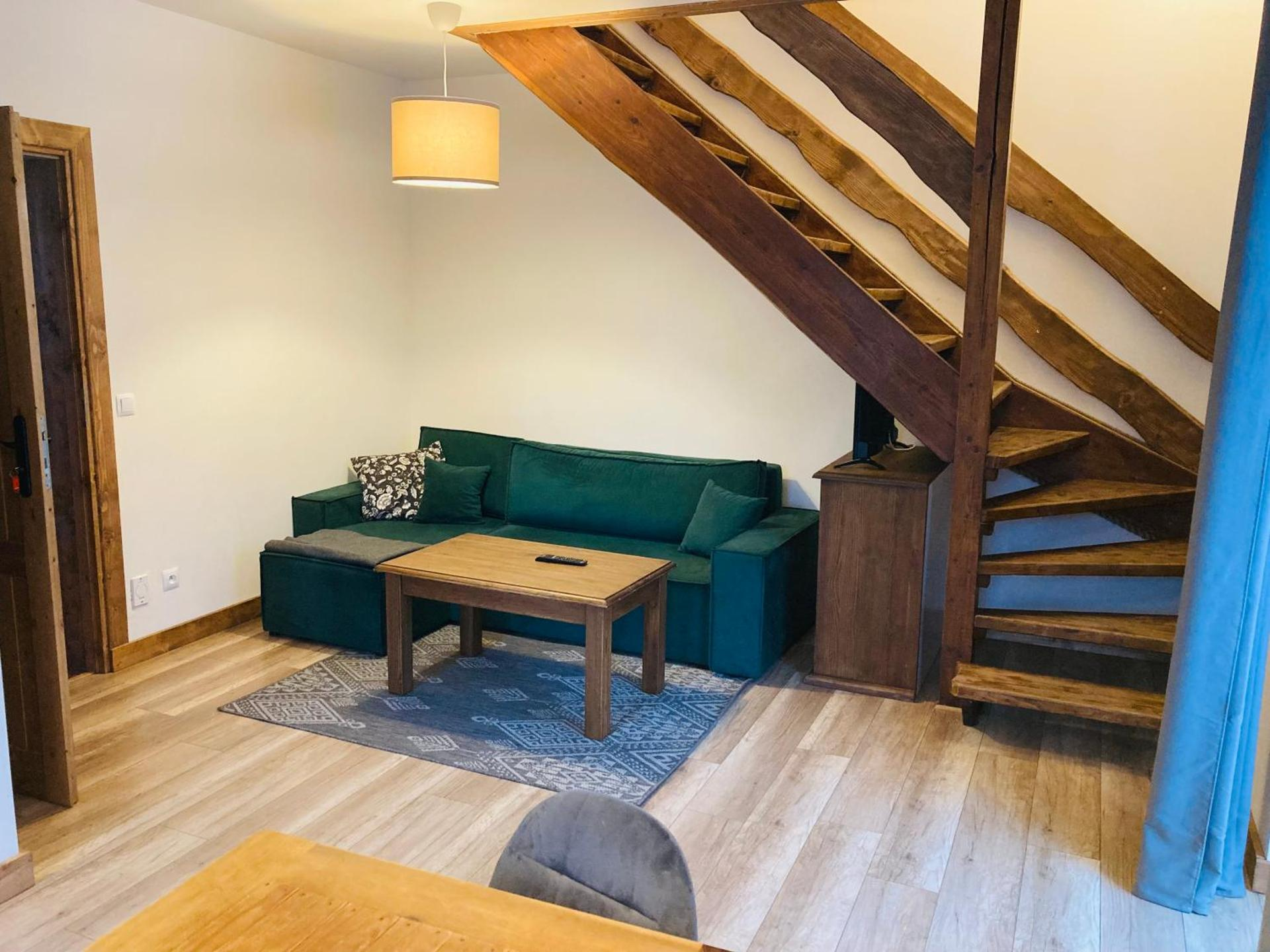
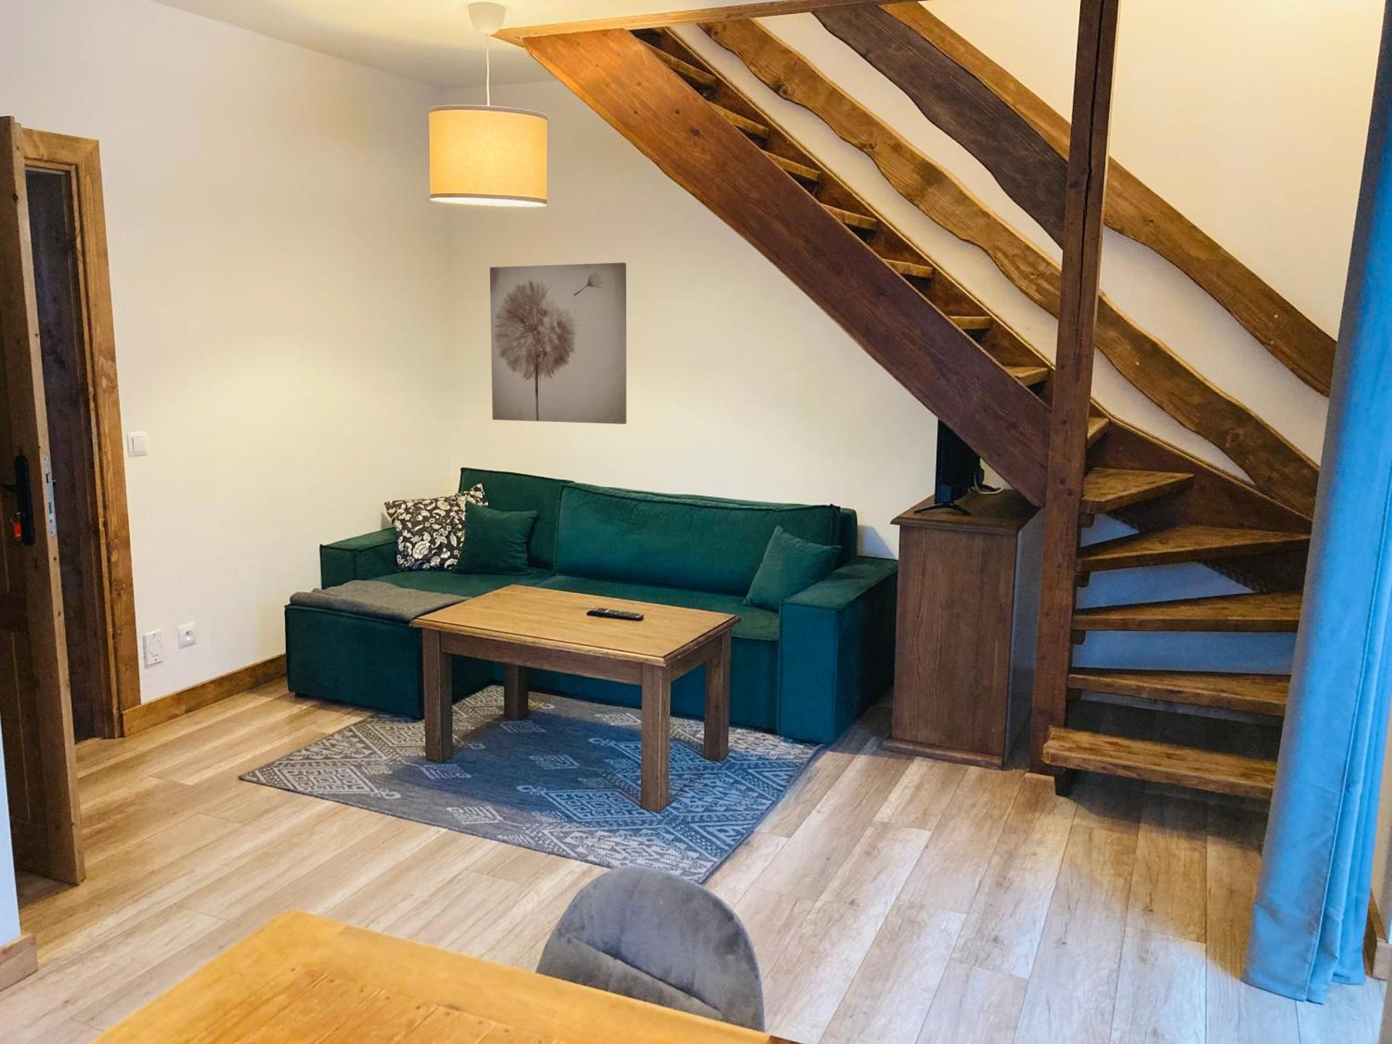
+ wall art [489,262,627,424]
